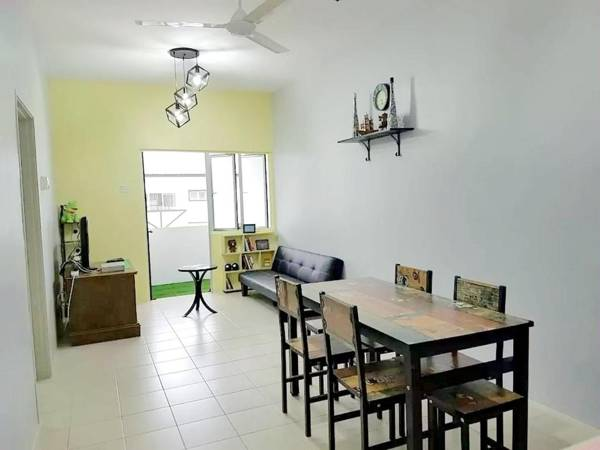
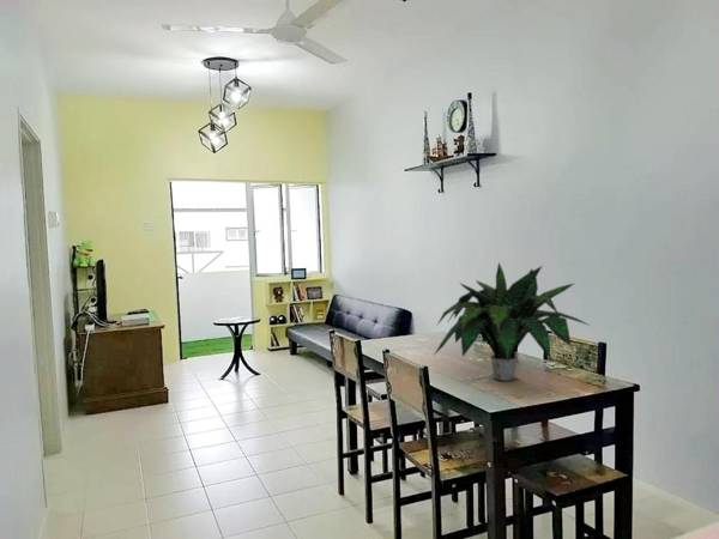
+ potted plant [433,261,592,382]
